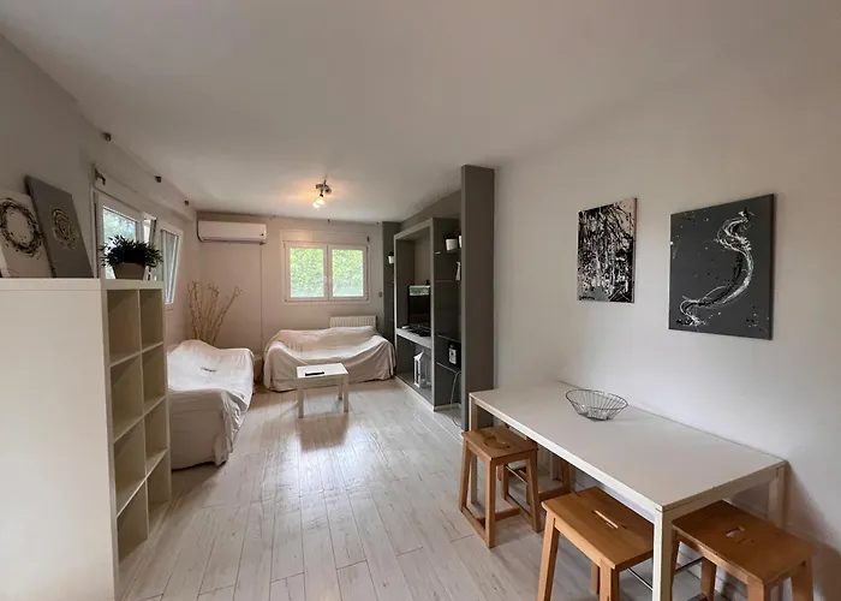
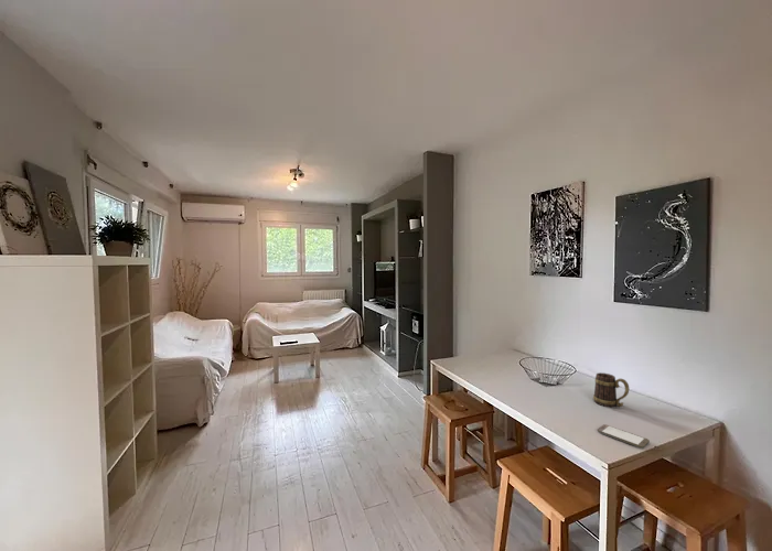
+ smartphone [597,423,651,450]
+ mug [592,371,630,408]
